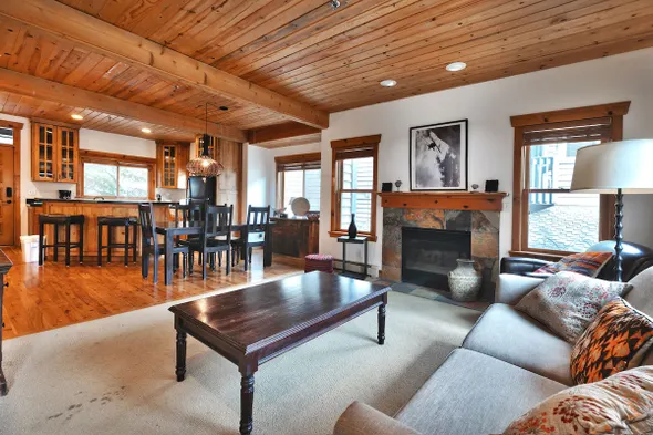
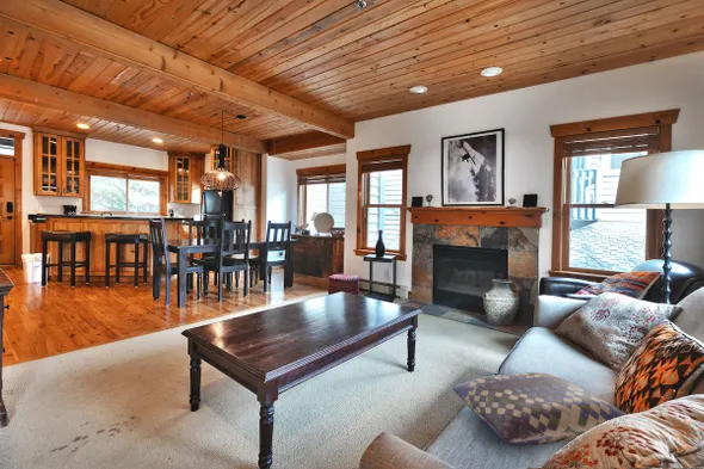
+ cushion [451,371,626,446]
